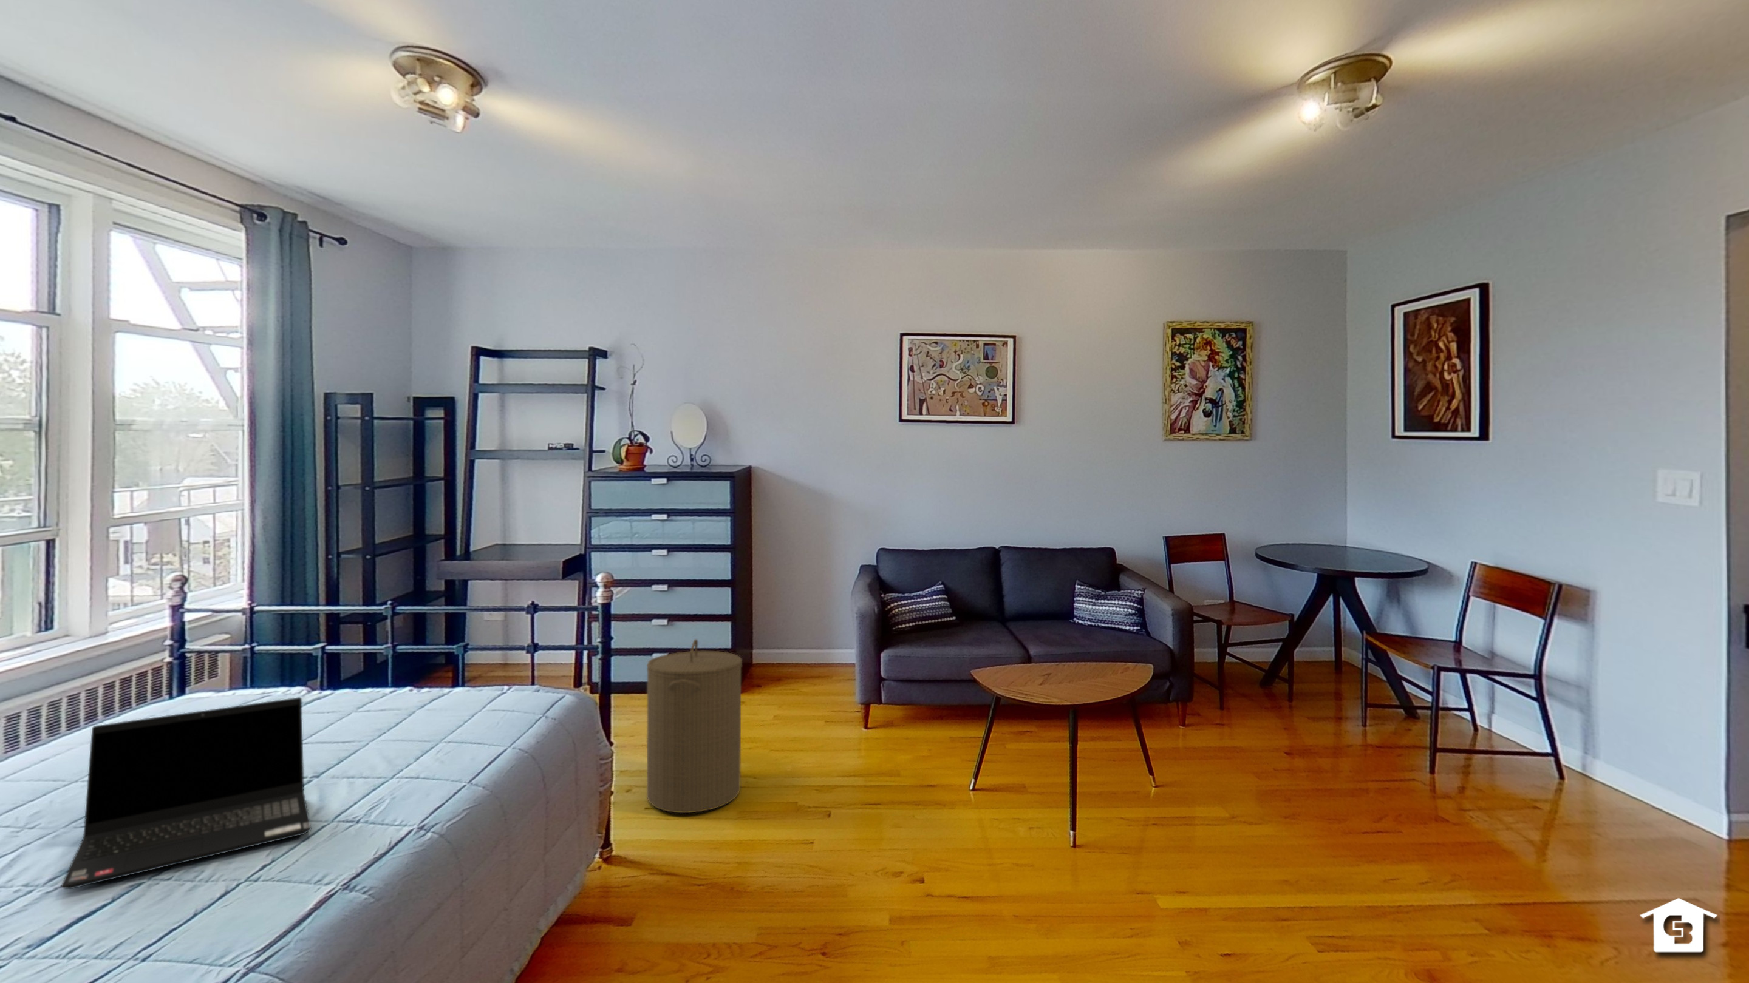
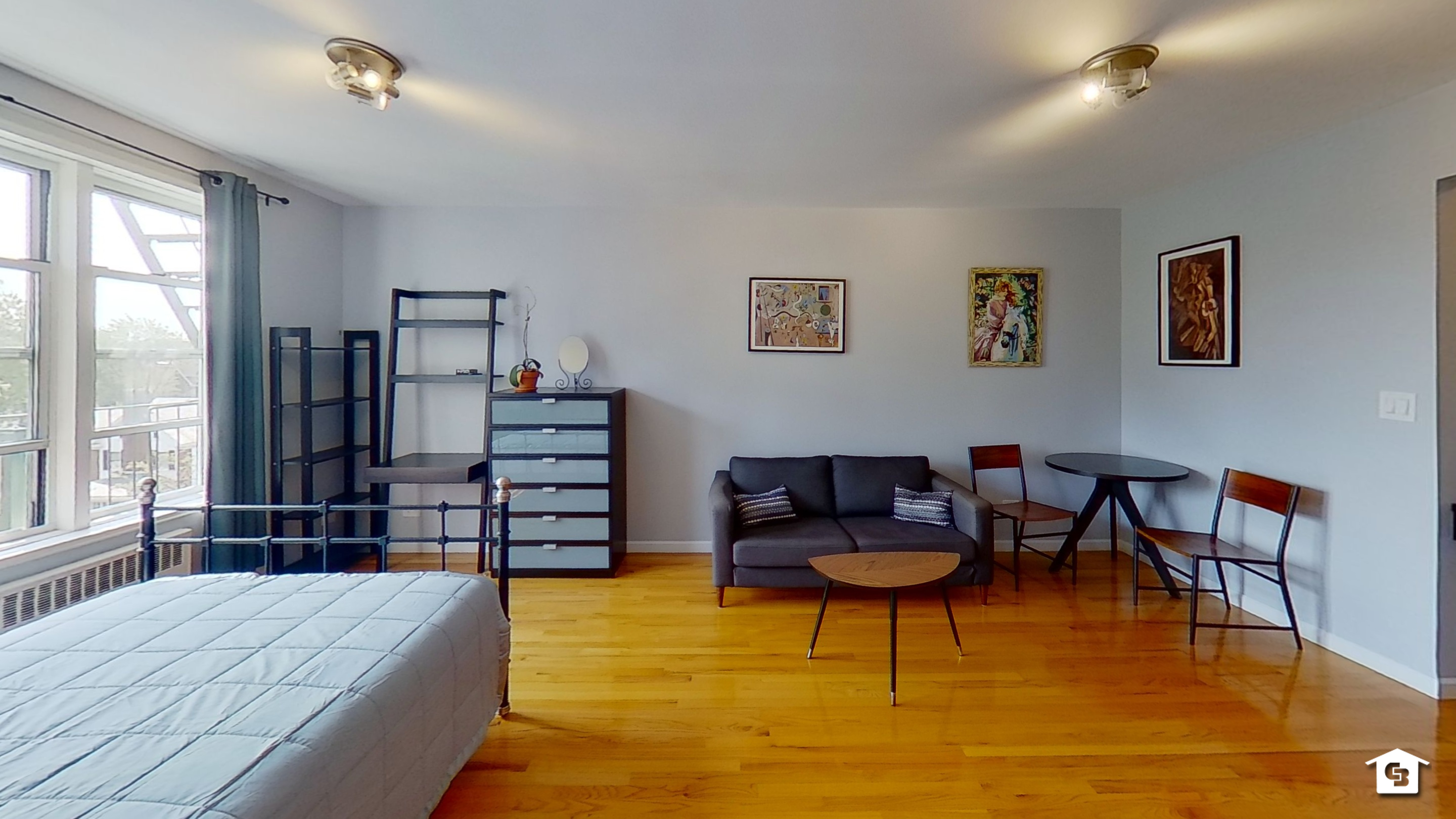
- laundry hamper [646,639,742,814]
- laptop computer [60,696,311,889]
